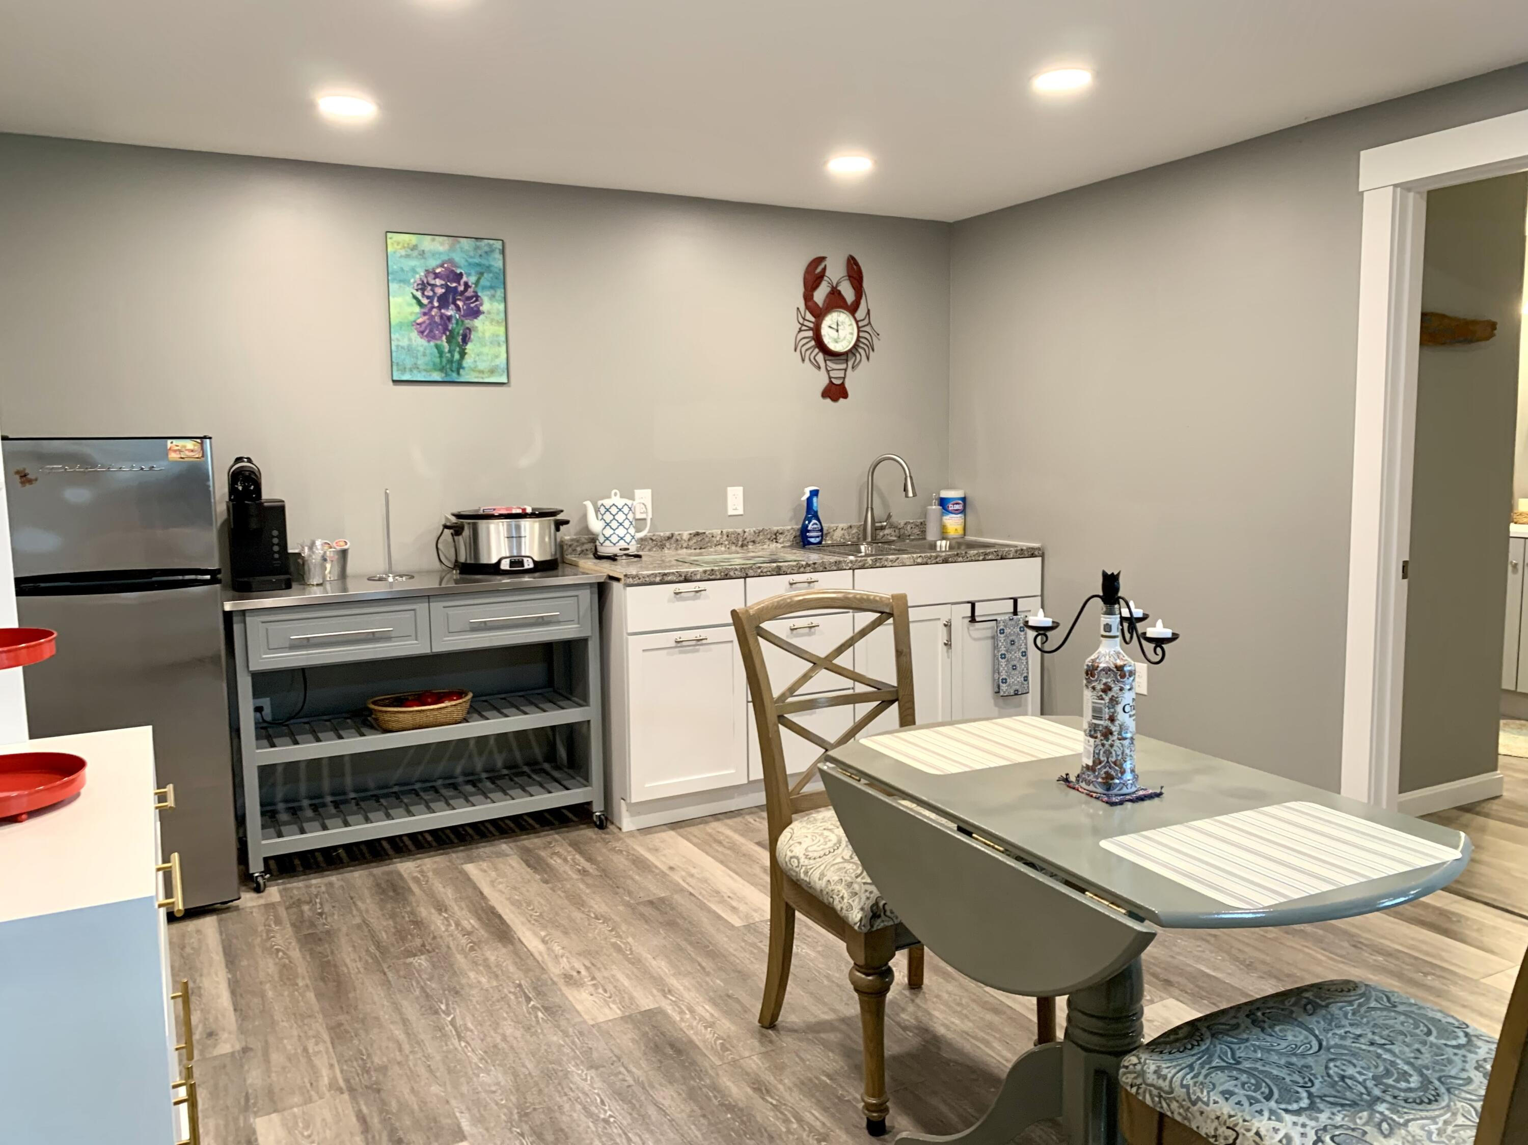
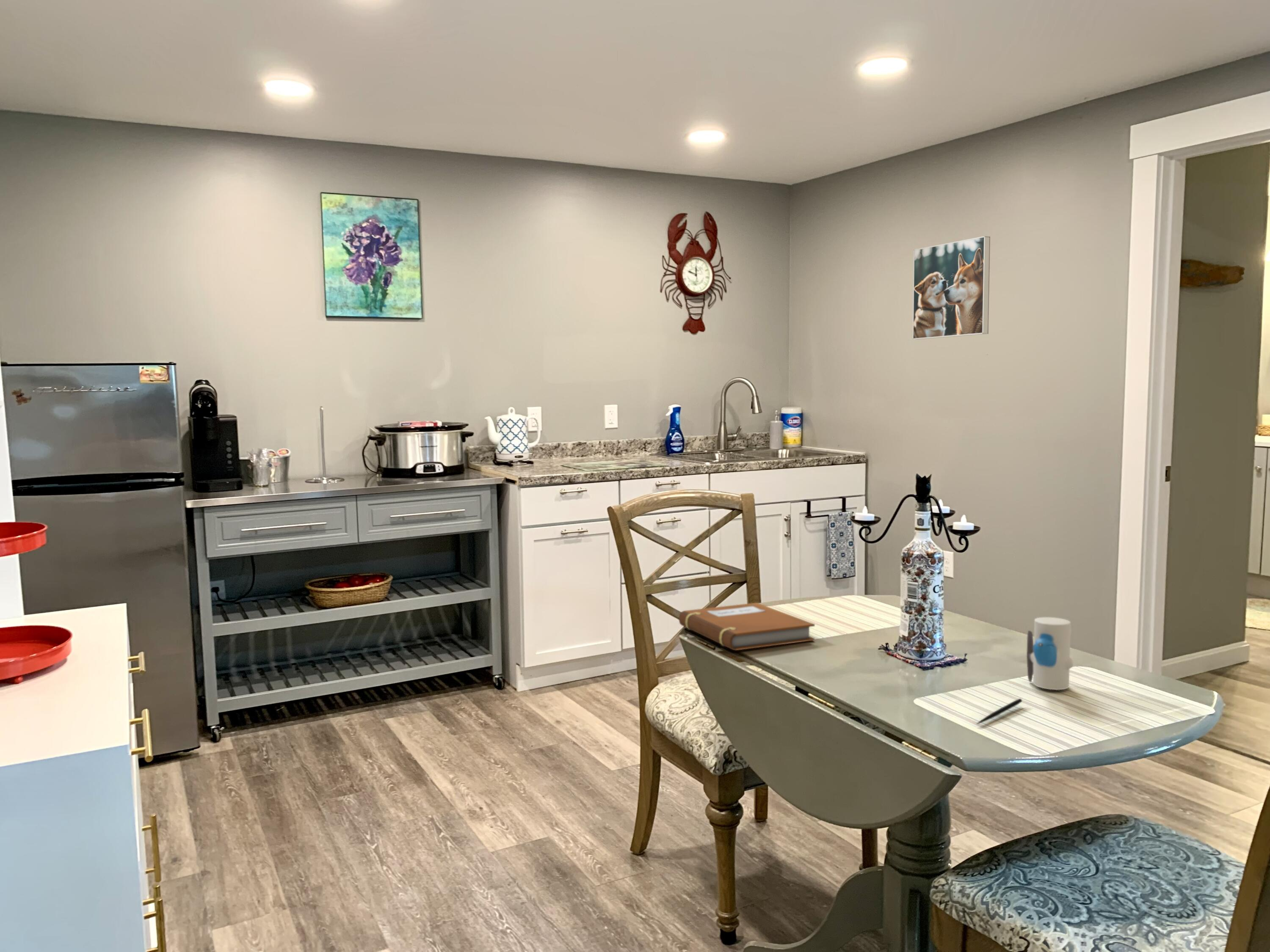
+ toy [1026,616,1074,691]
+ notebook [679,602,815,651]
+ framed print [912,236,991,340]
+ pen [976,698,1022,725]
